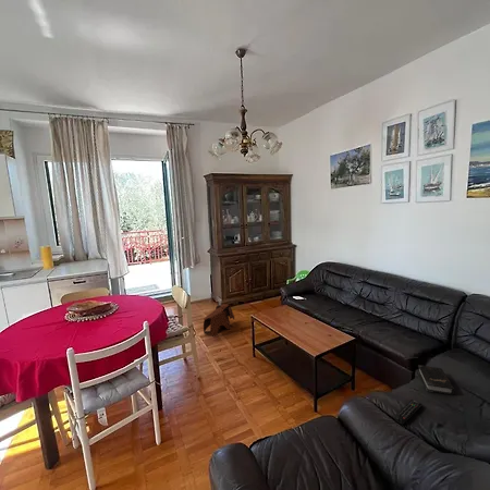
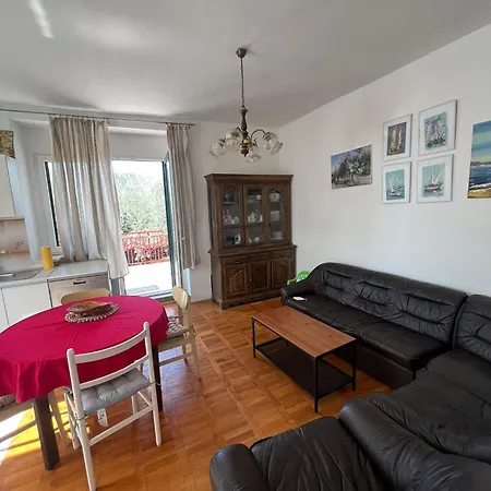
- remote control [393,399,424,426]
- hardback book [417,364,455,396]
- toy elephant [203,303,235,336]
